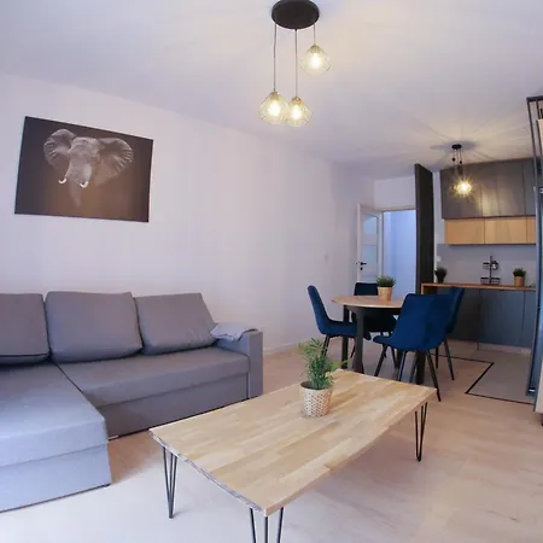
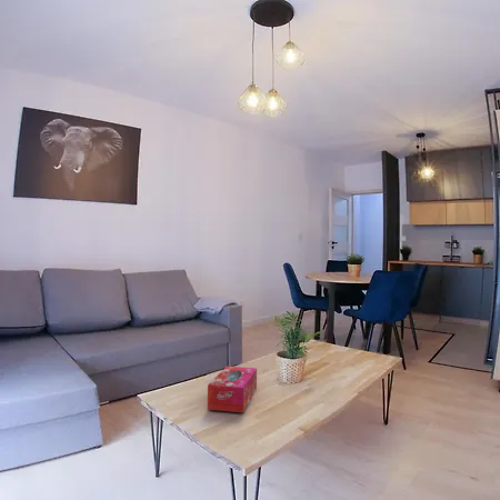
+ tissue box [207,366,258,413]
